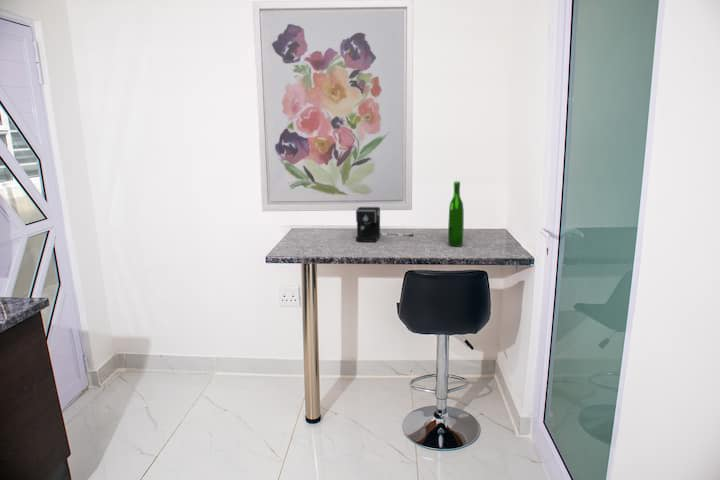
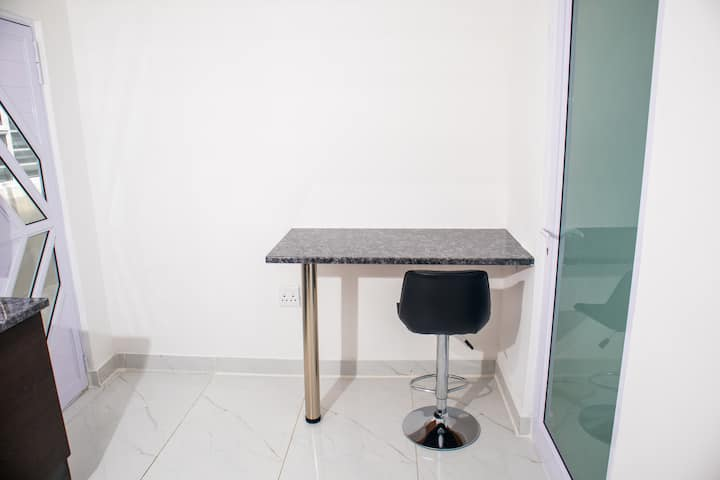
- wine bottle [447,181,465,247]
- wall art [252,0,414,212]
- coffee maker [355,207,414,243]
